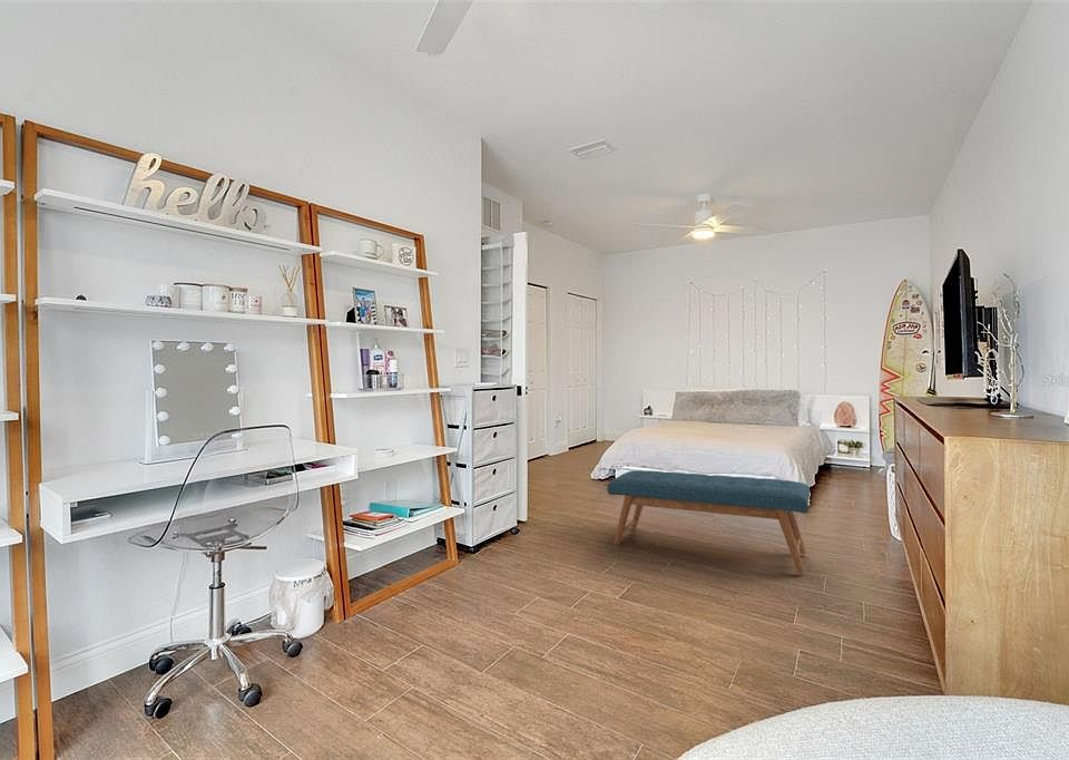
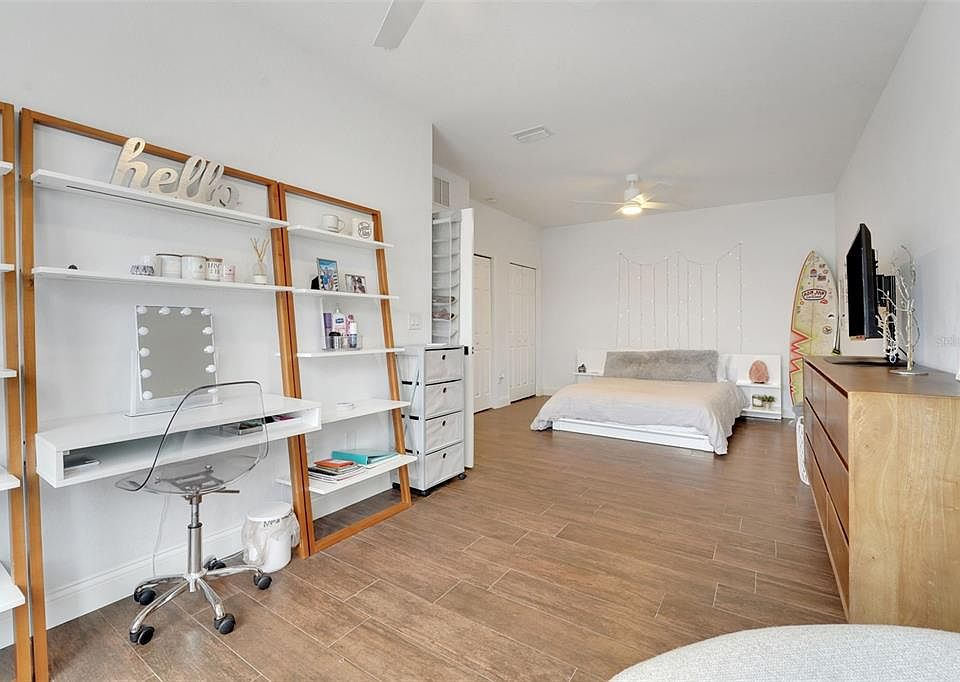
- bench [606,469,811,574]
